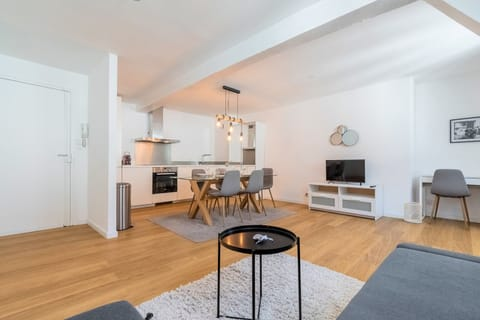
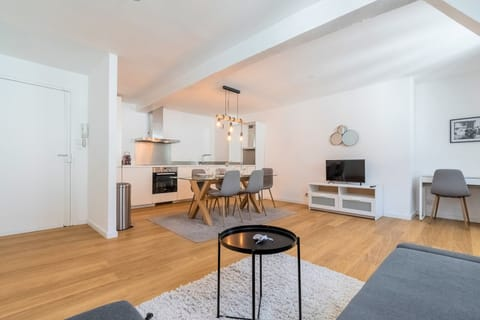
- wastebasket [403,201,423,224]
